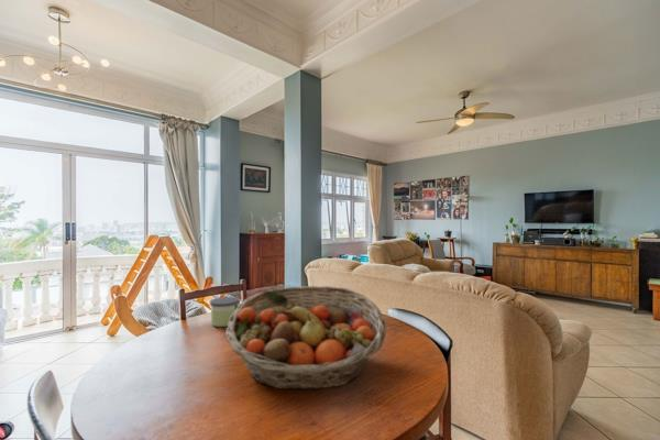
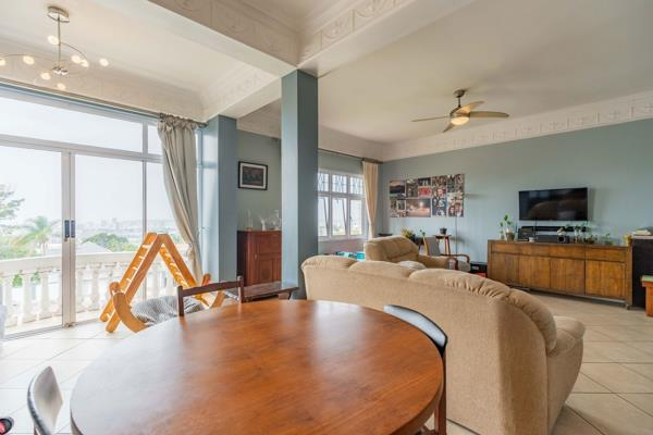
- fruit basket [224,285,388,391]
- candle [209,296,241,328]
